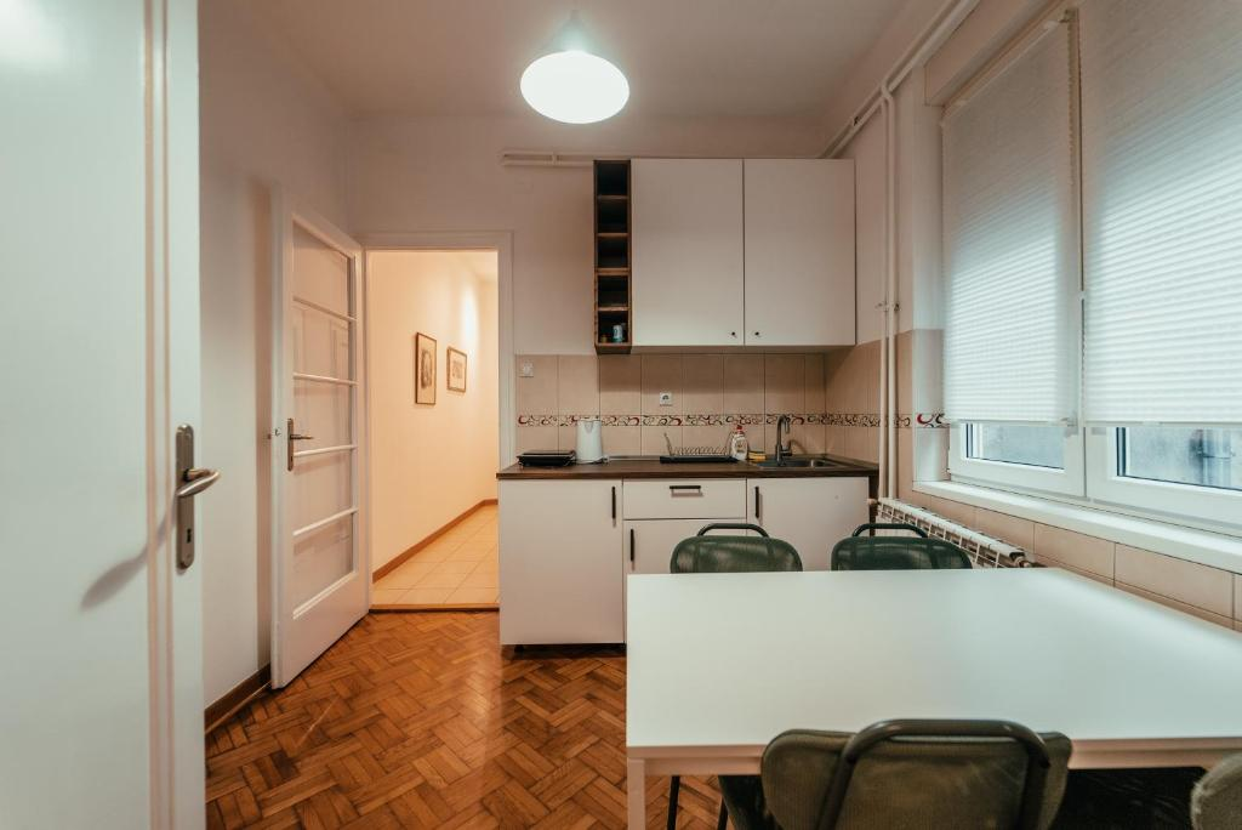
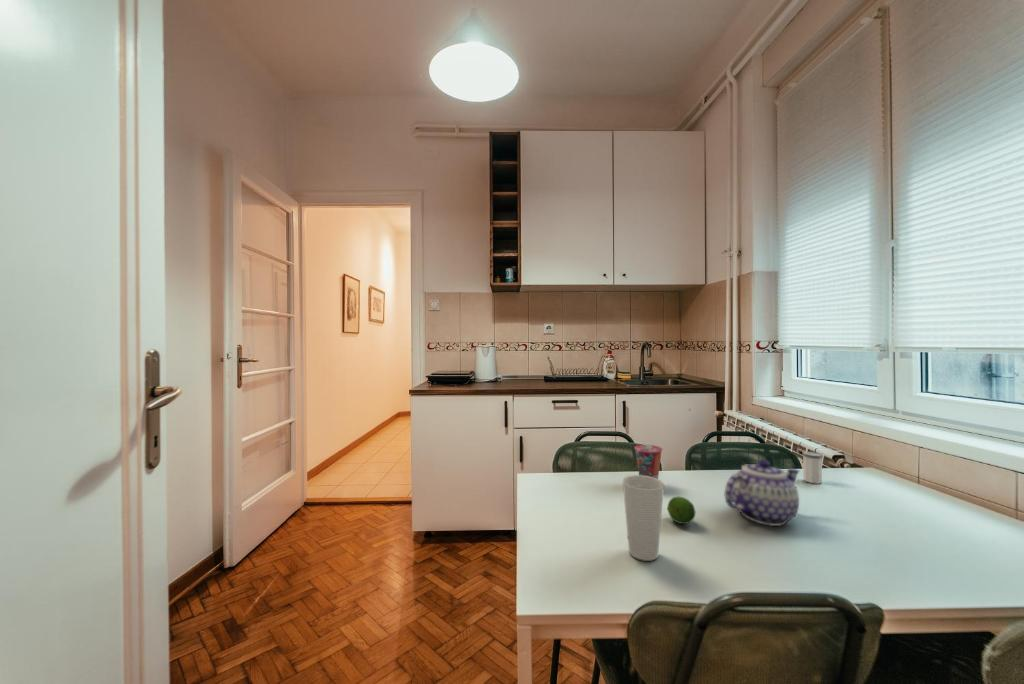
+ salt shaker [801,451,824,485]
+ cup [633,444,664,479]
+ teapot [724,458,800,527]
+ fruit [667,496,696,525]
+ cup [622,474,665,562]
